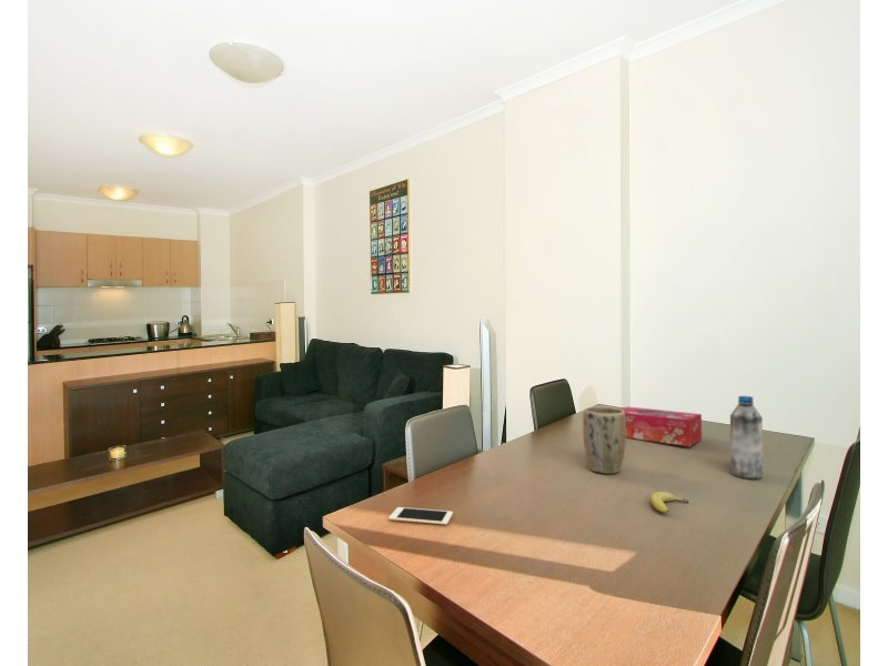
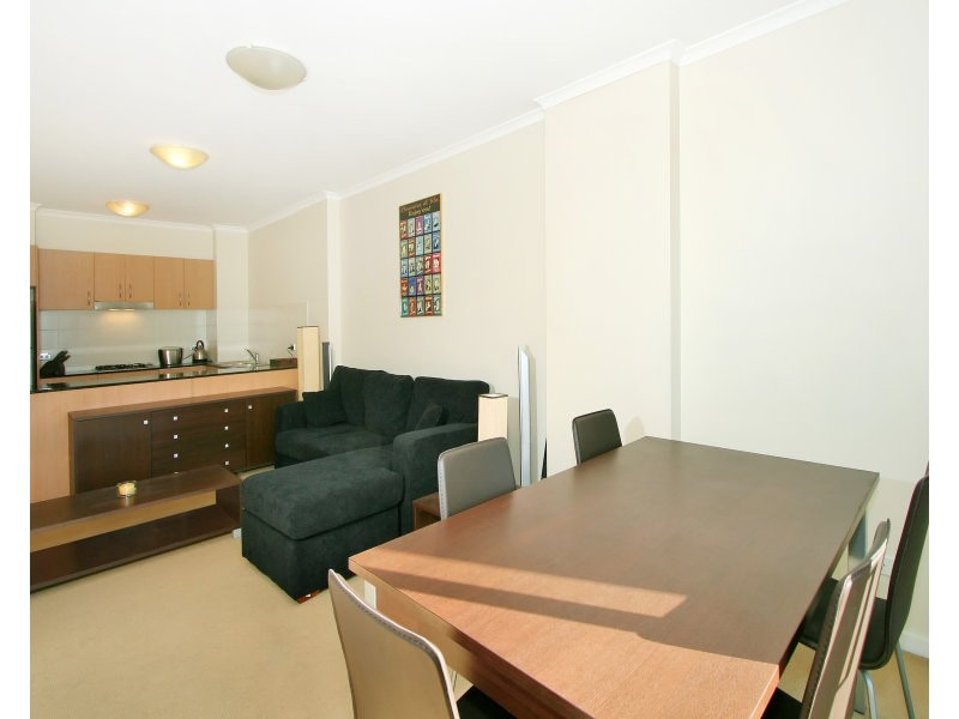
- cell phone [387,506,454,526]
- water bottle [729,395,764,480]
- tissue box [619,405,703,447]
- plant pot [582,406,627,475]
- fruit [649,491,689,514]
